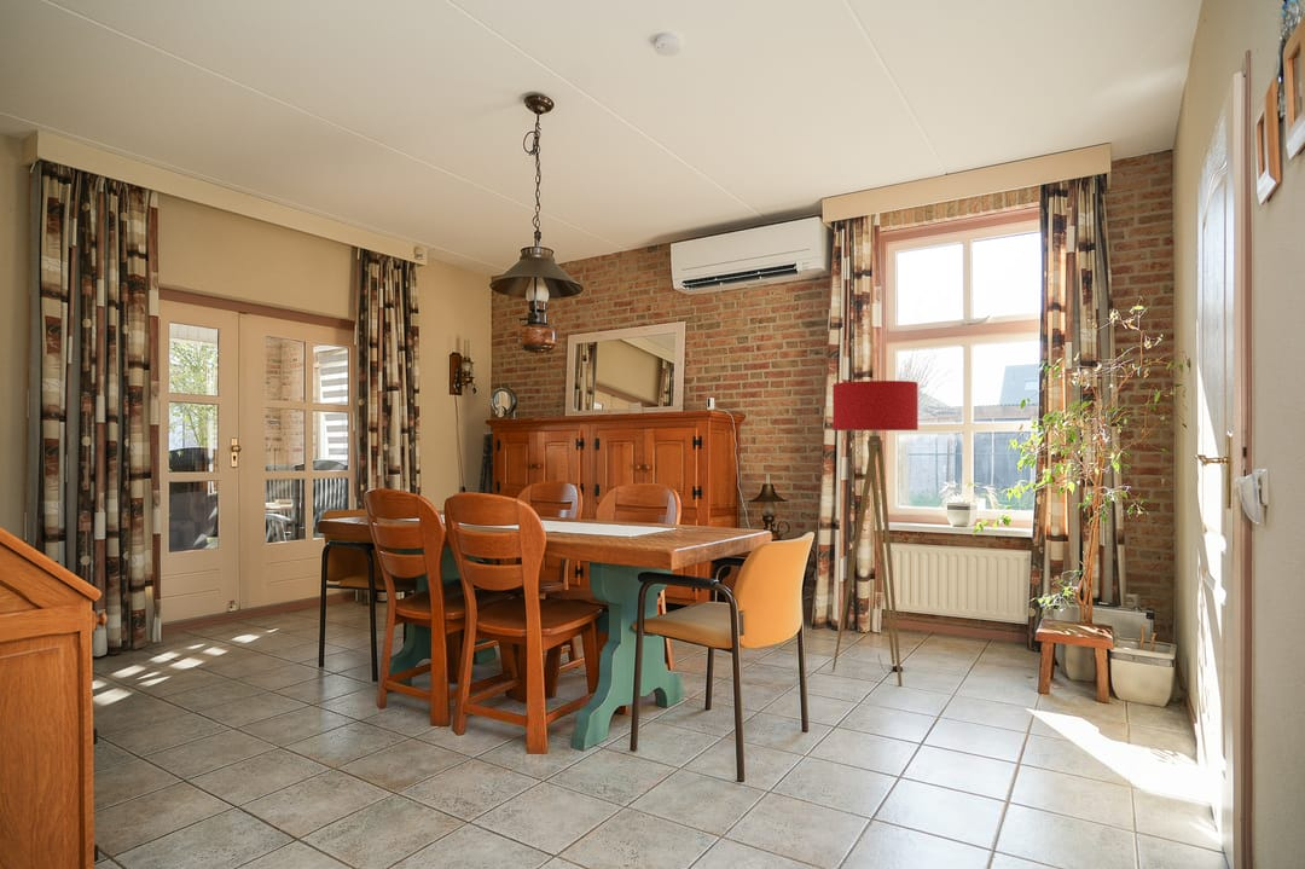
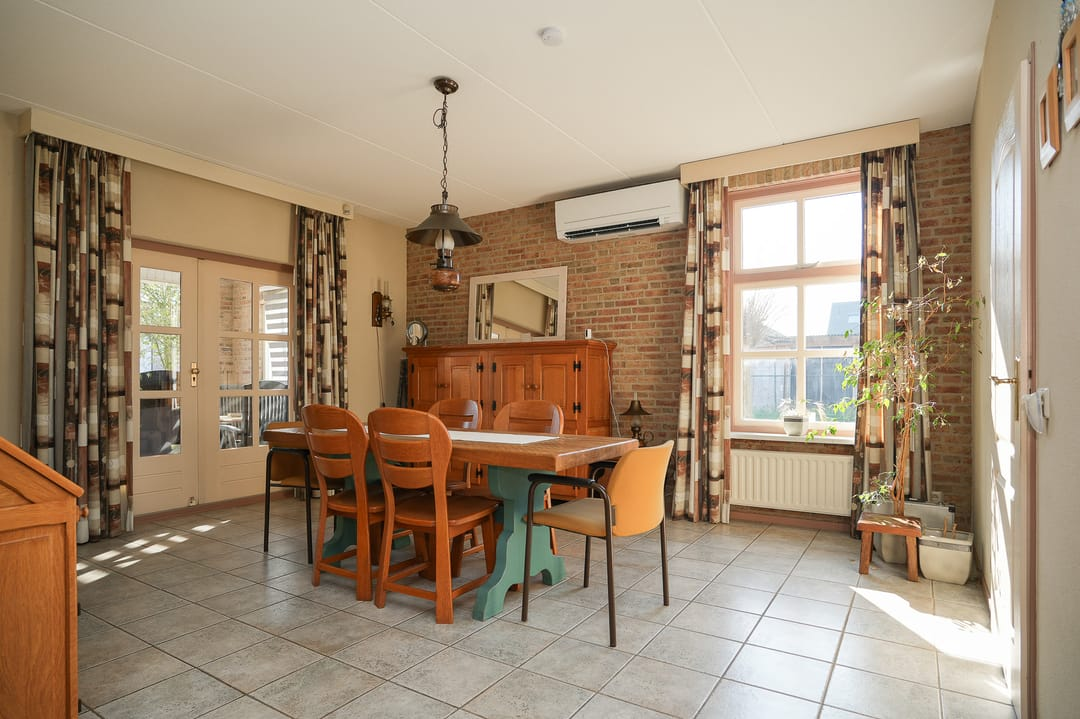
- floor lamp [831,380,920,688]
